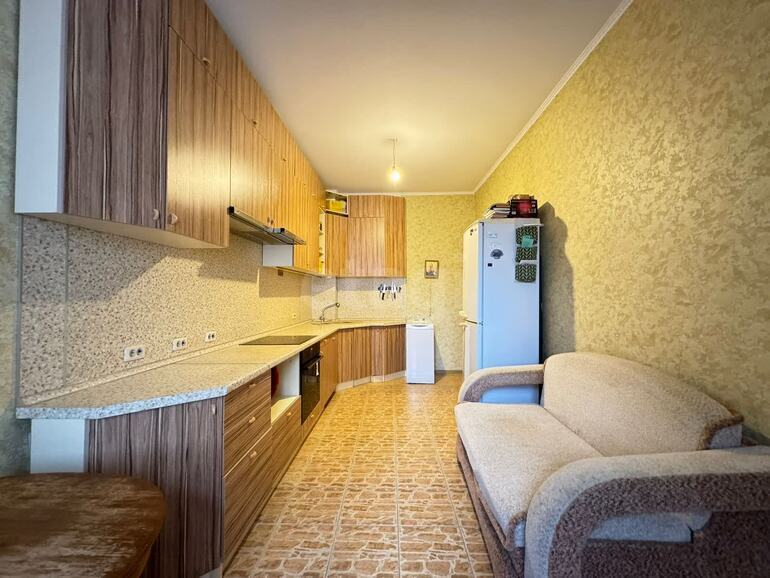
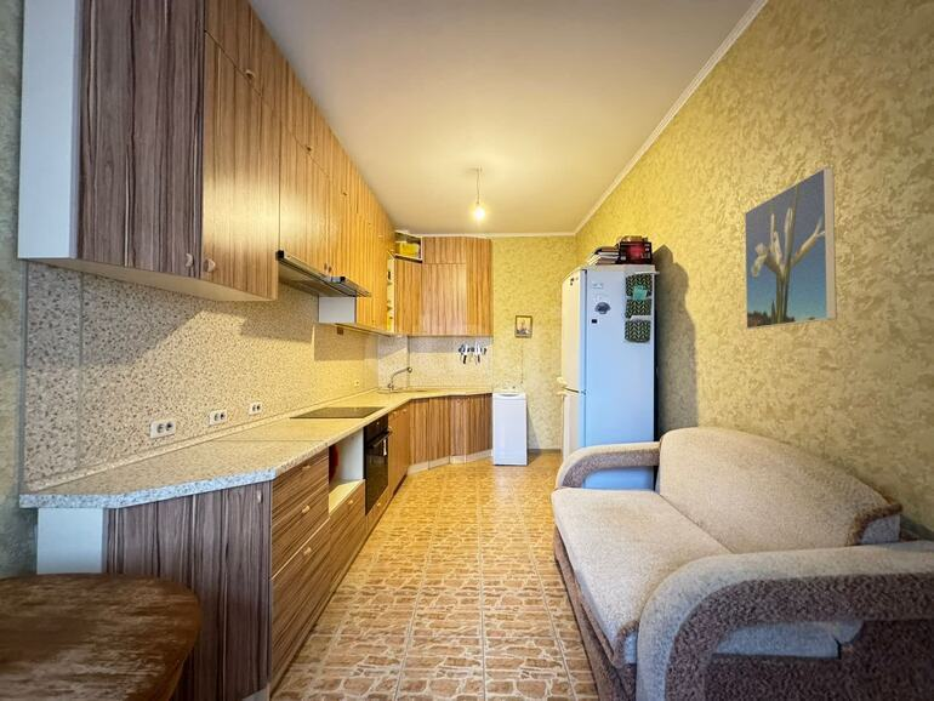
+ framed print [744,166,838,330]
